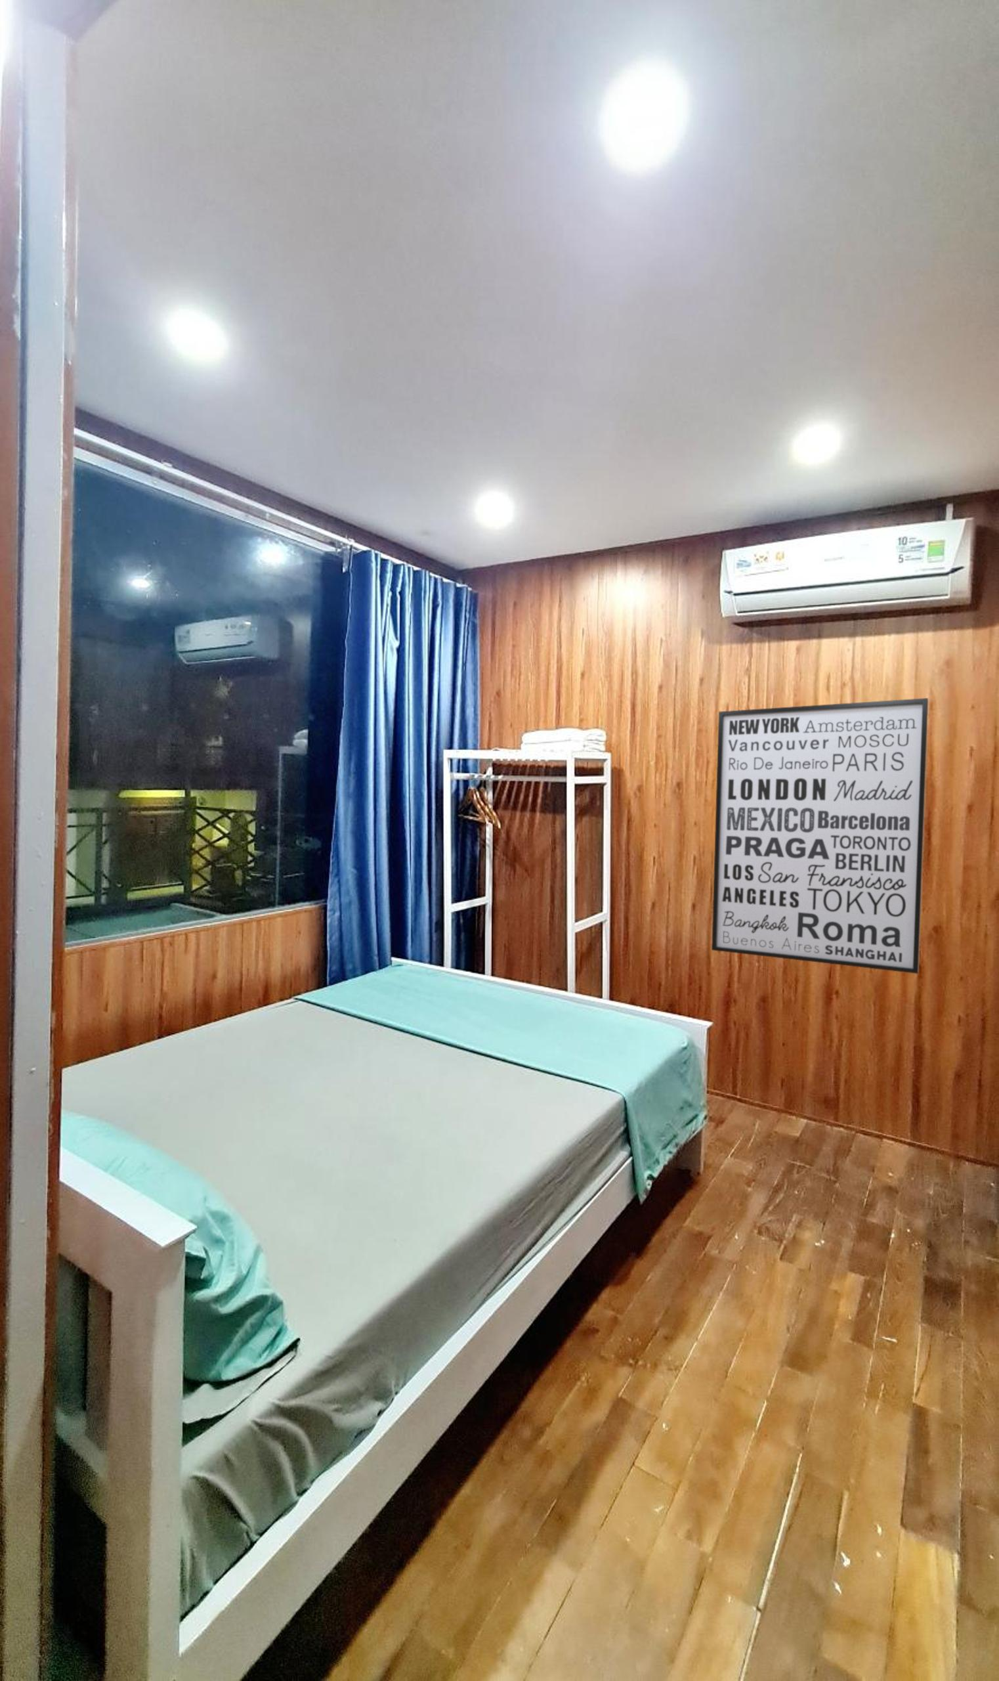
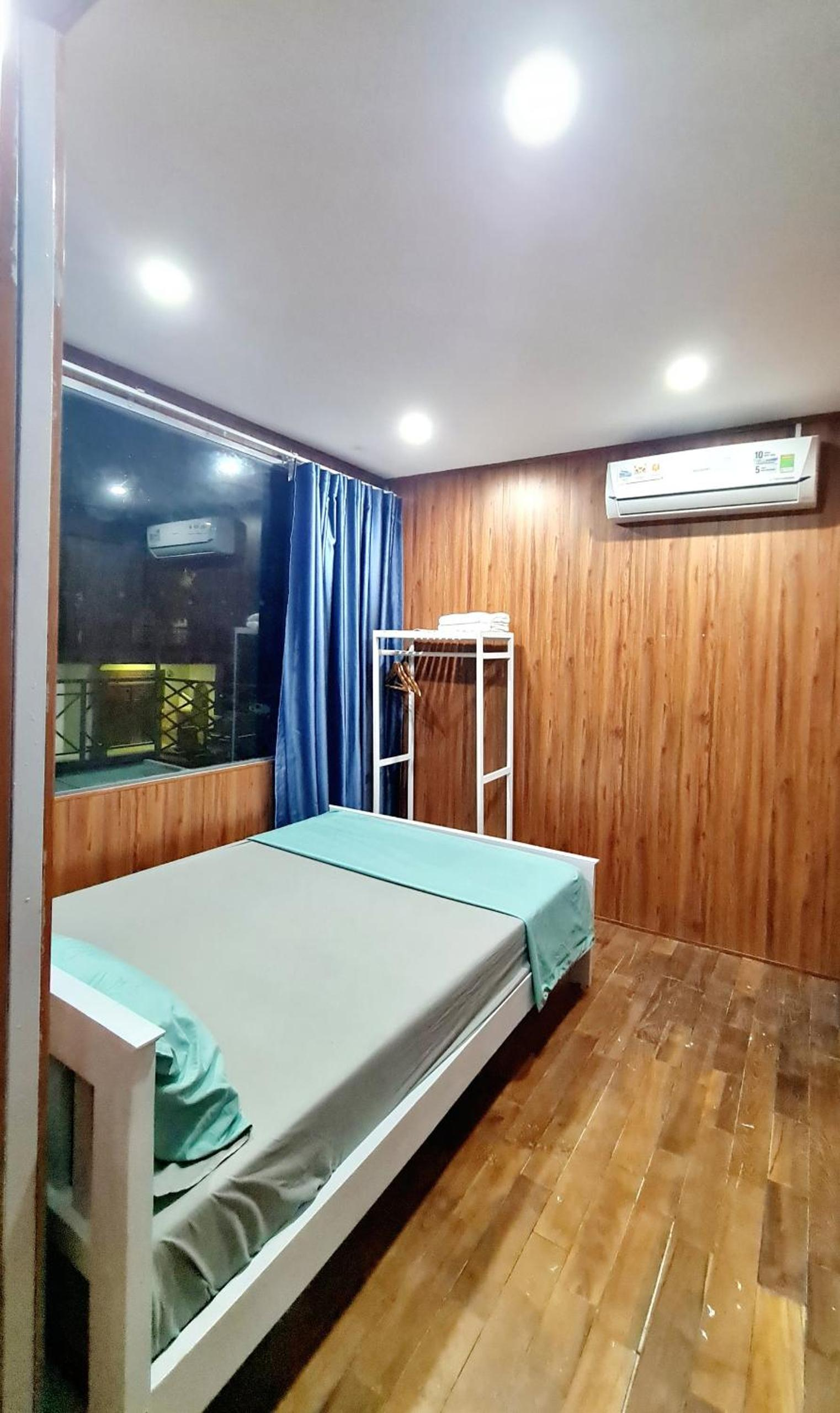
- wall art [711,697,929,974]
